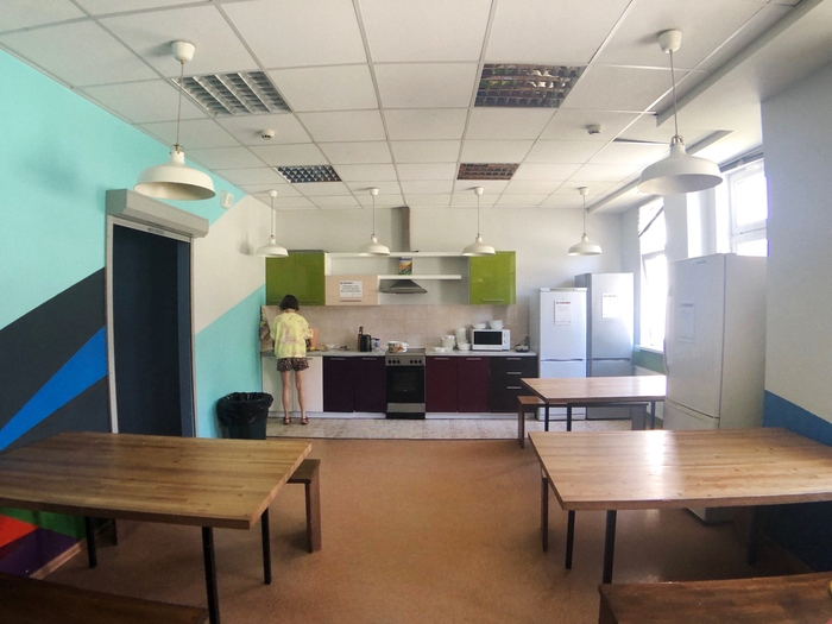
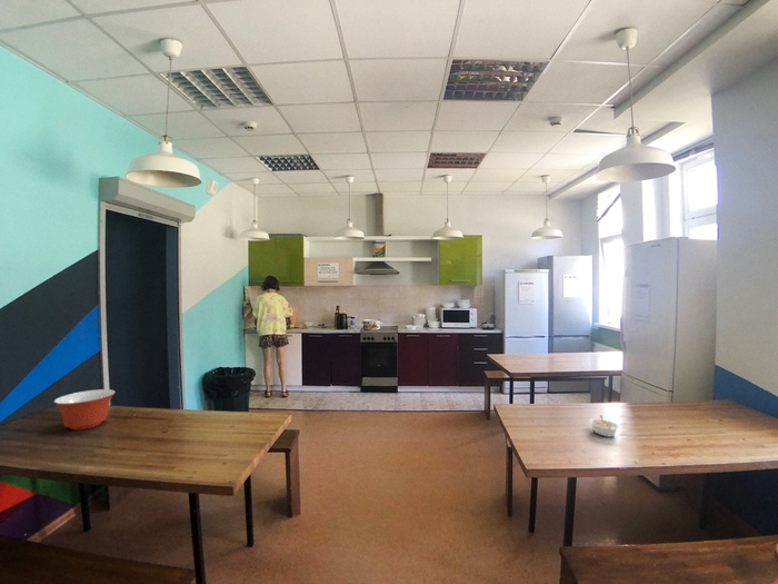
+ legume [588,414,620,438]
+ mixing bowl [53,388,117,432]
